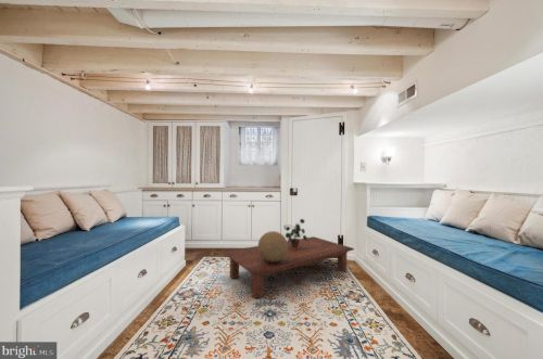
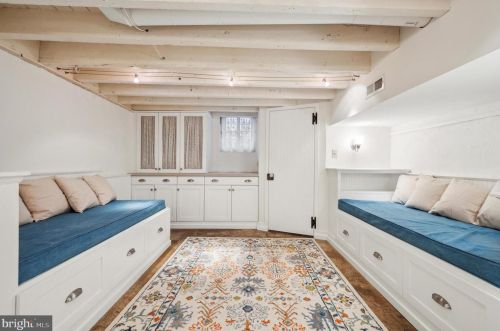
- coffee table [222,235,355,299]
- potted plant [283,218,307,249]
- decorative sphere [257,230,288,262]
